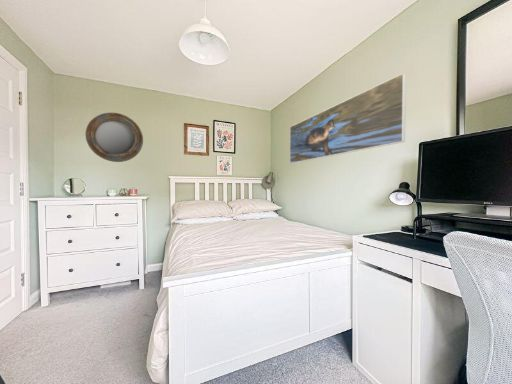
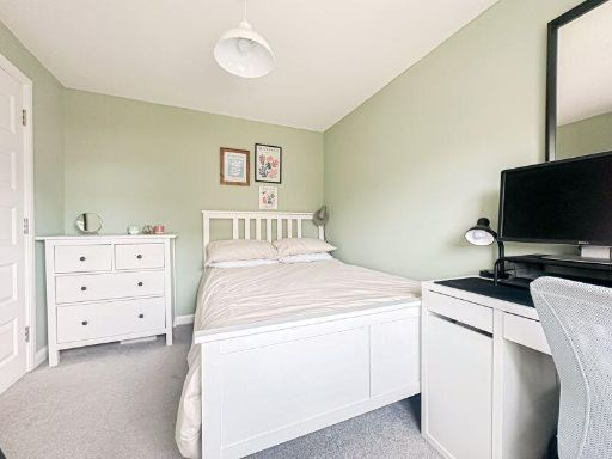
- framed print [289,72,407,165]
- home mirror [85,112,144,163]
